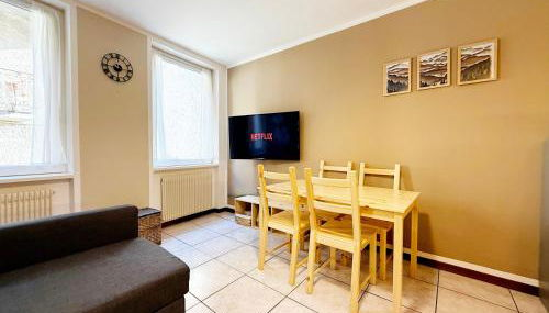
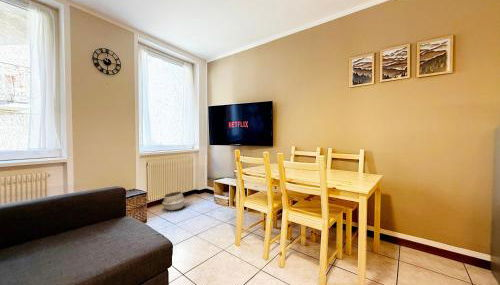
+ woven basket [161,188,186,211]
